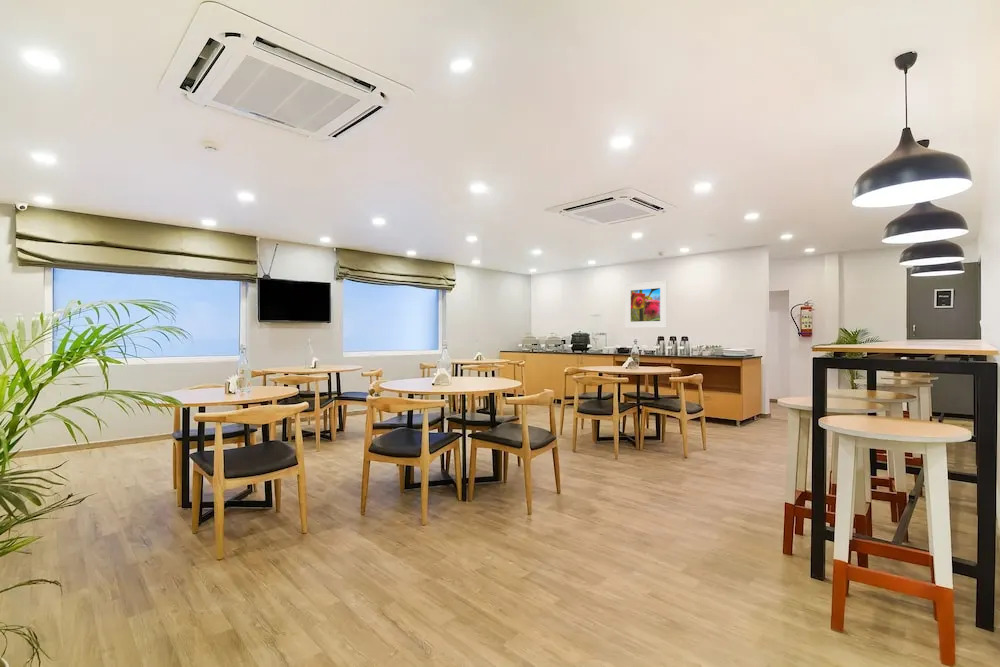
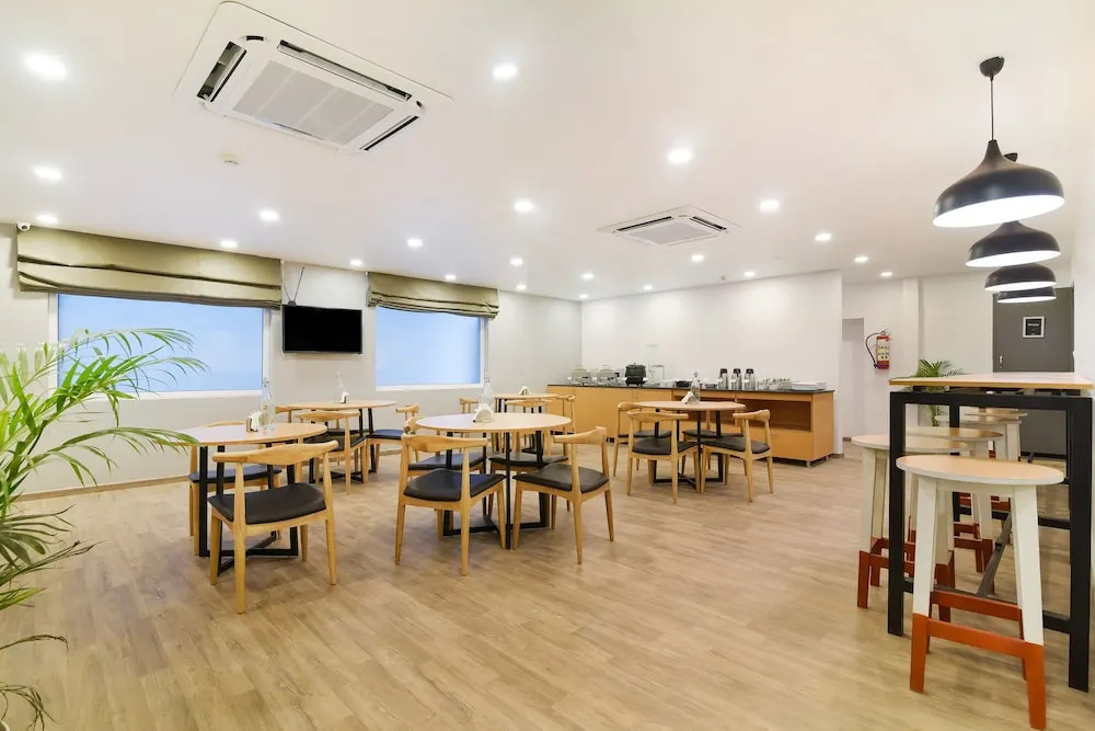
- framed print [624,280,668,329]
